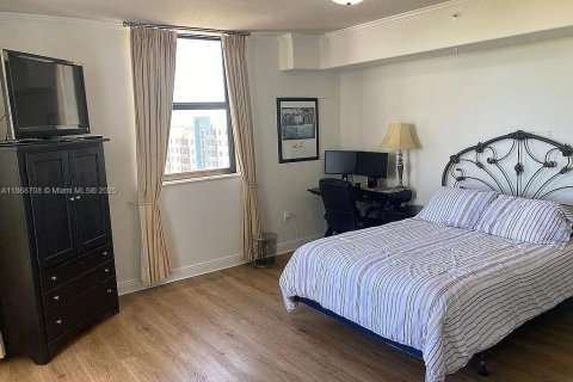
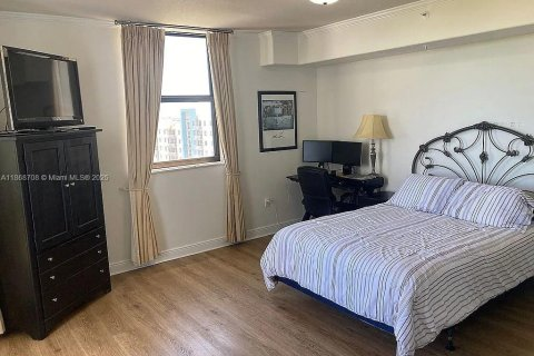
- waste bin [249,232,279,269]
